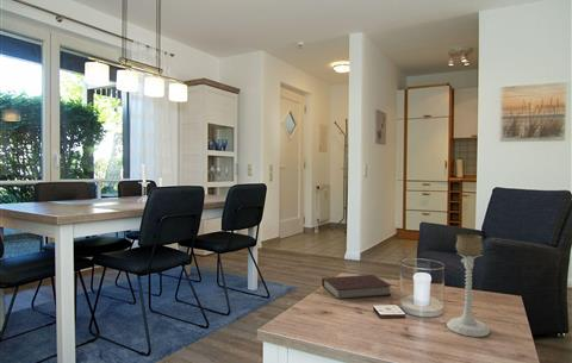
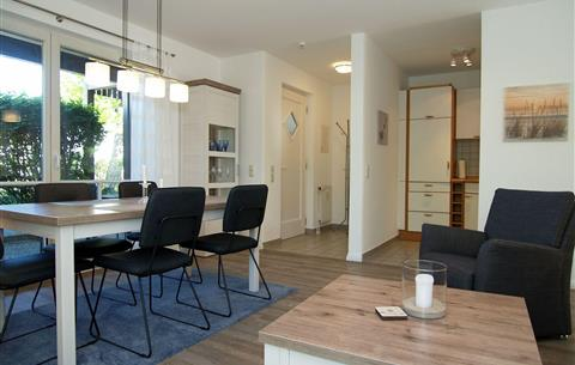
- book [321,274,392,301]
- candle holder [446,233,491,338]
